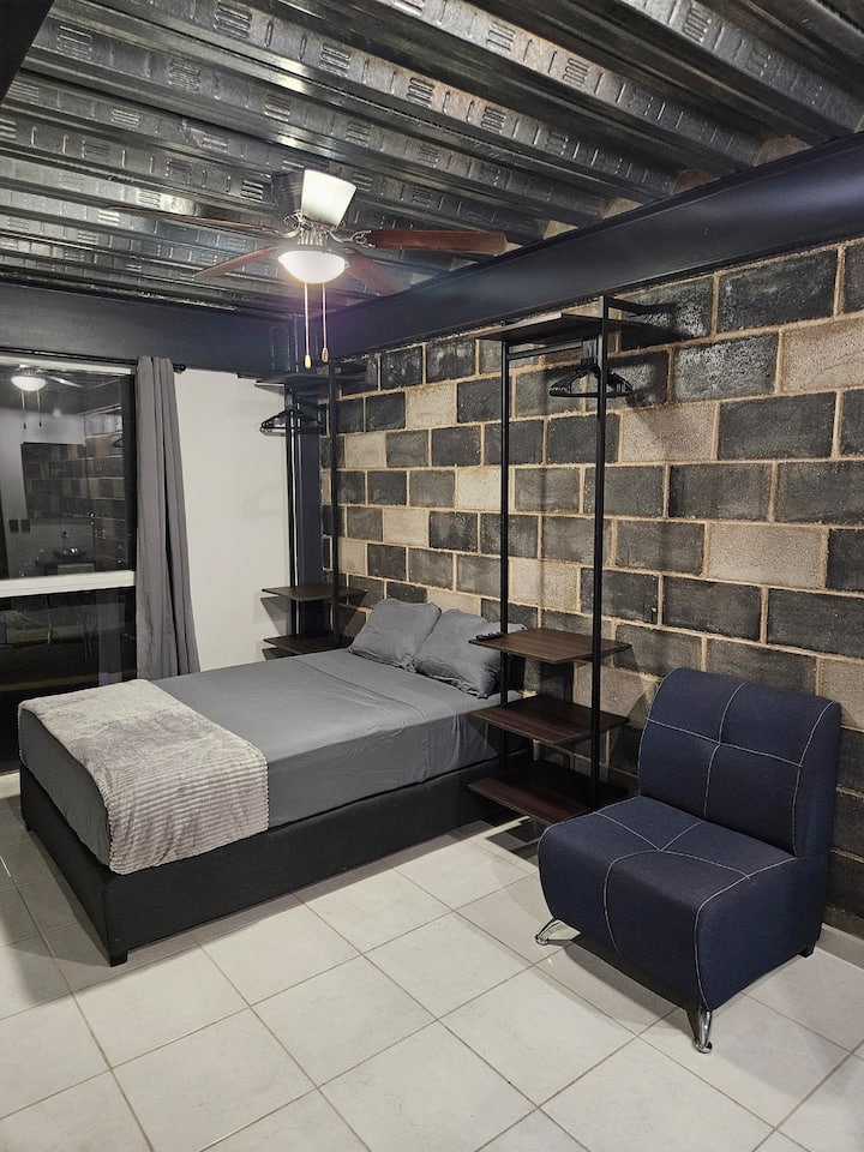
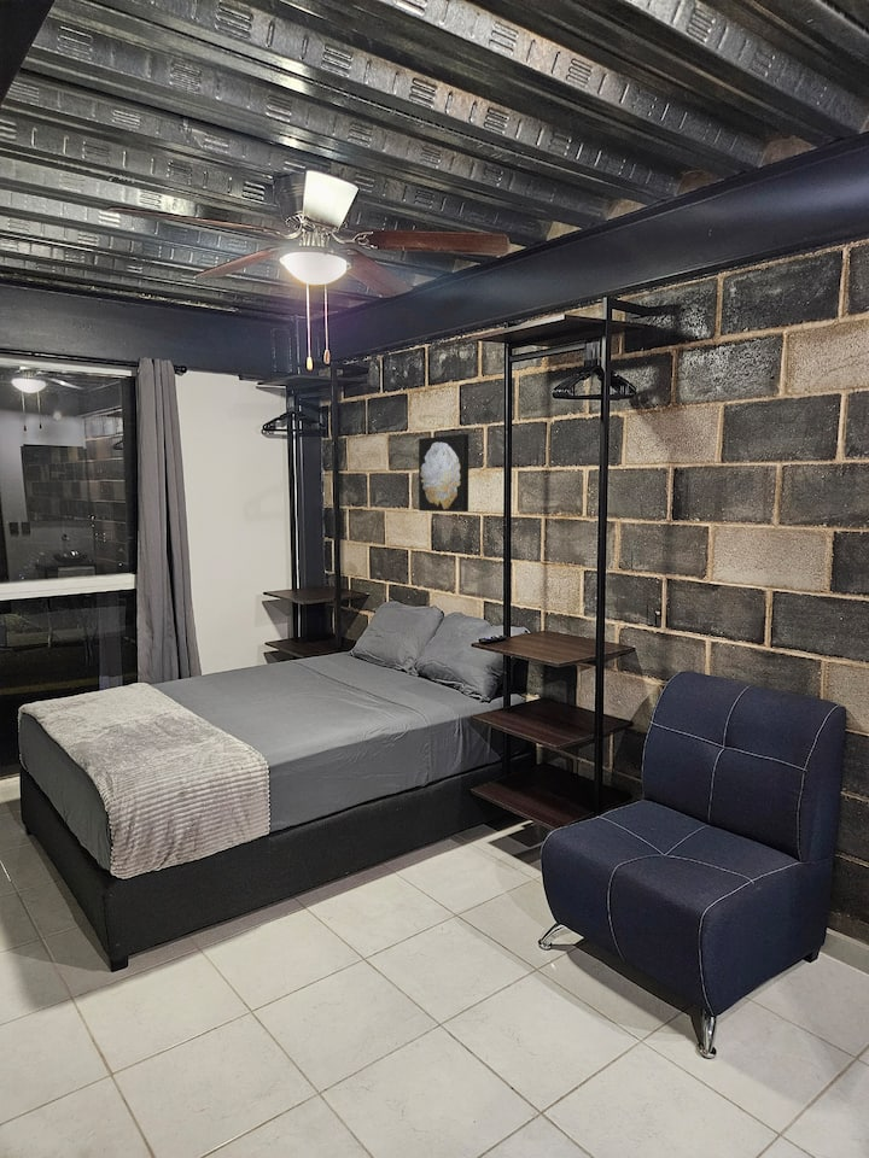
+ wall art [418,433,470,513]
